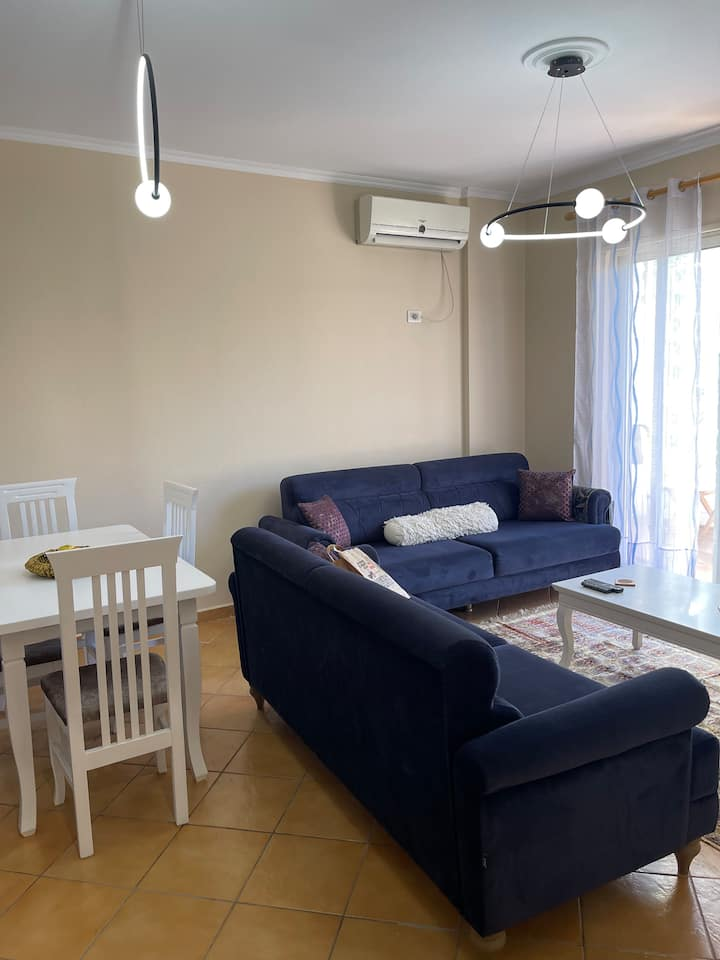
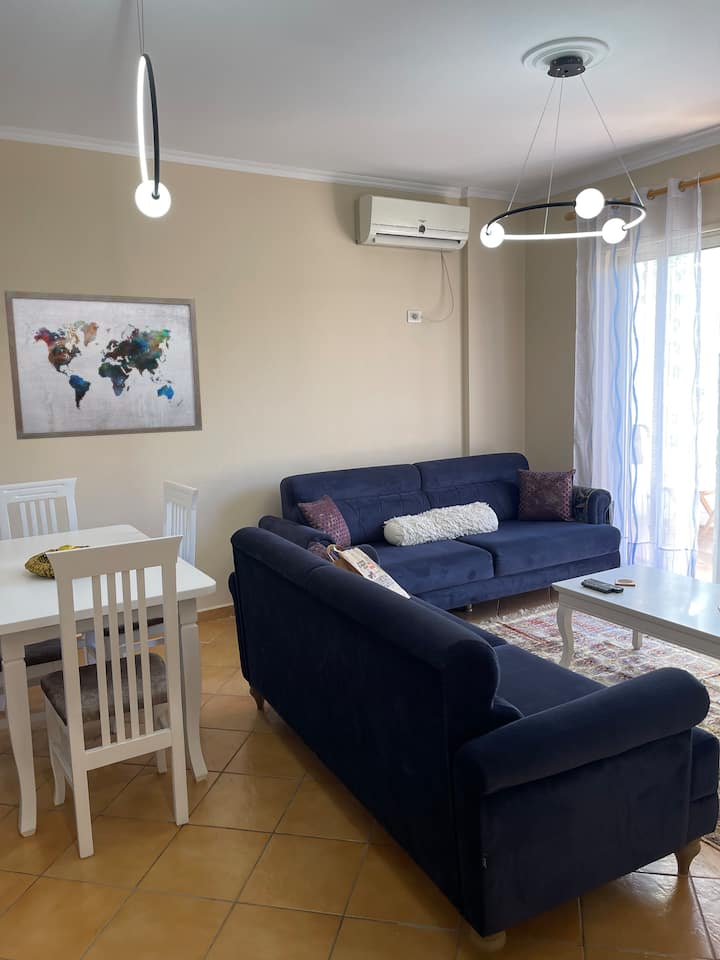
+ wall art [3,290,203,441]
